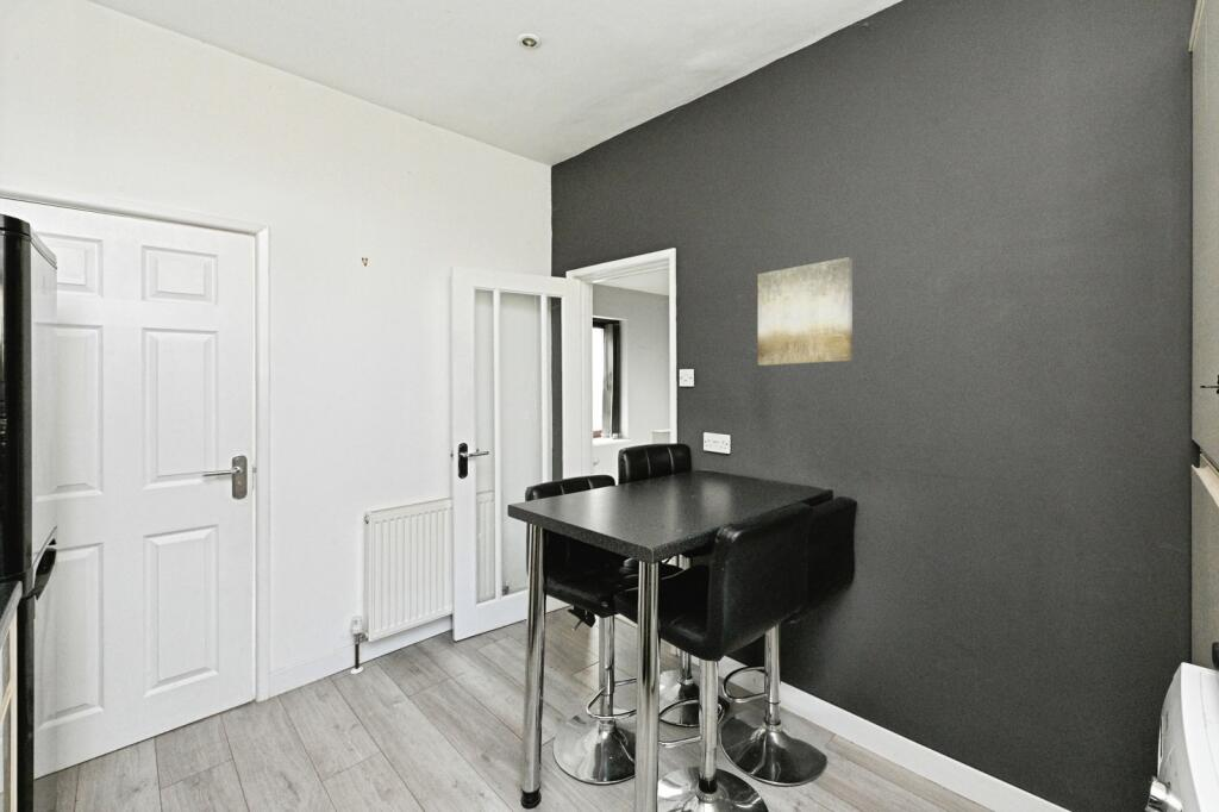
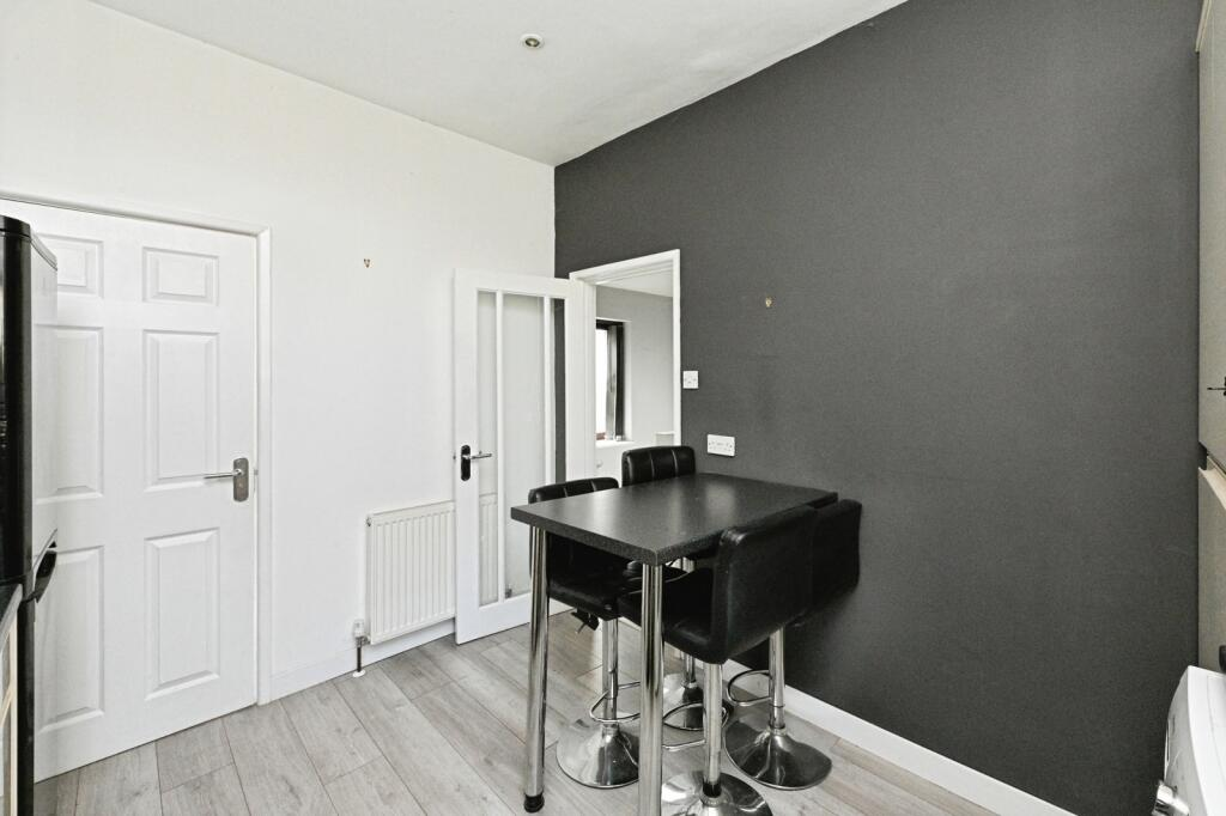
- wall art [757,256,854,367]
